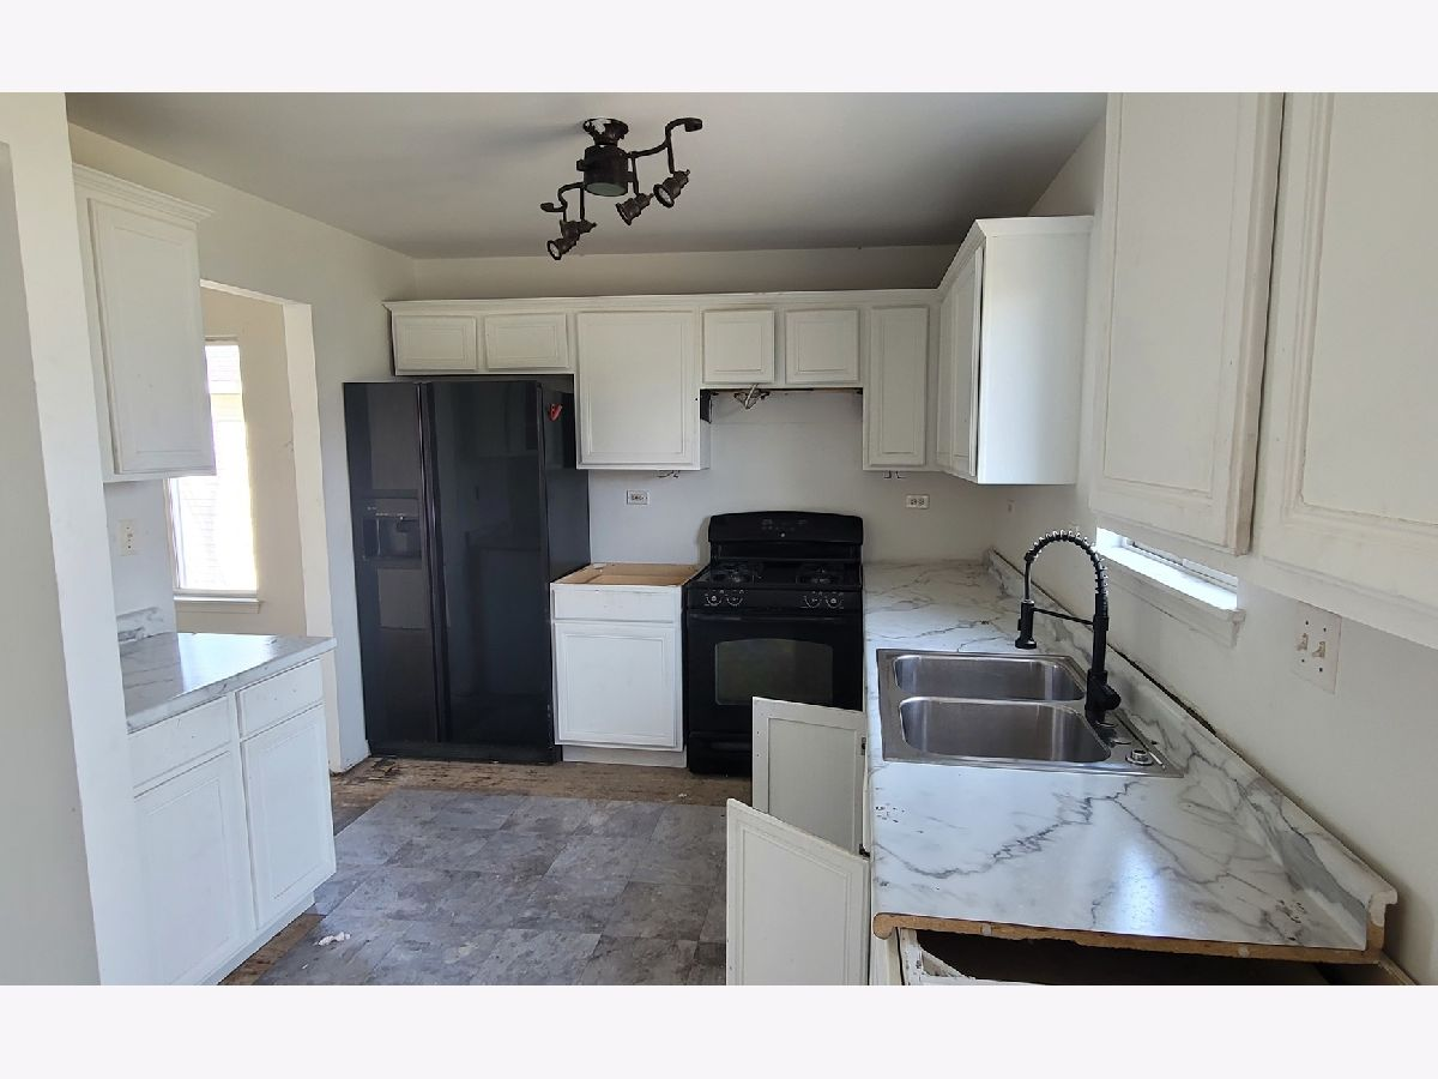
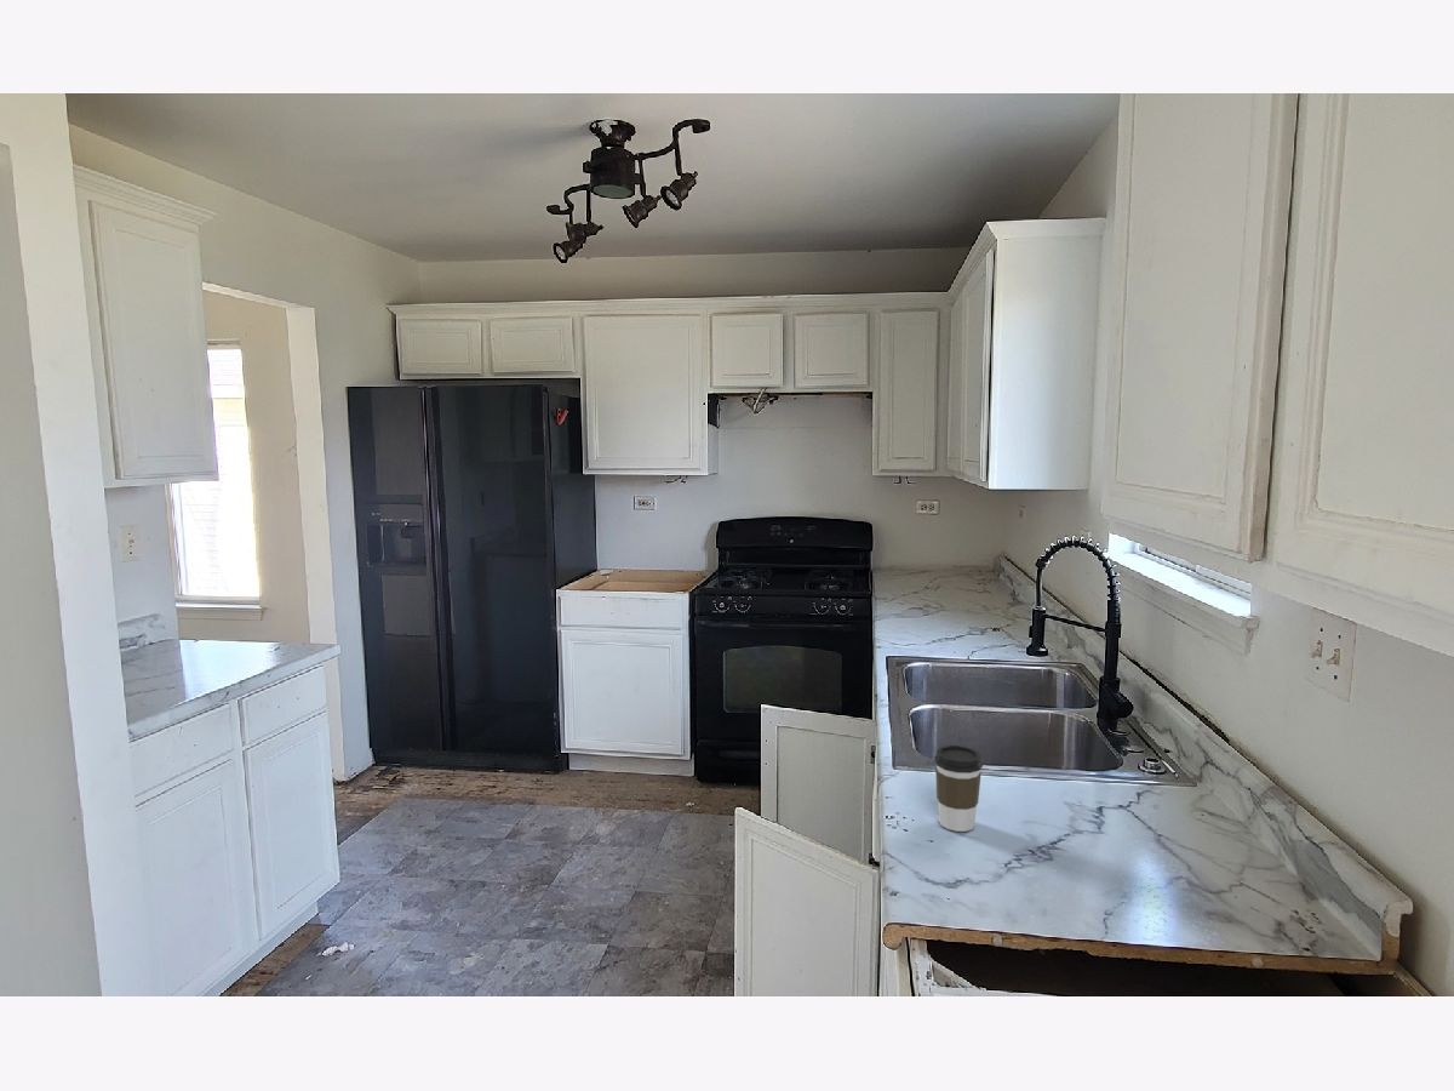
+ coffee cup [933,744,984,833]
